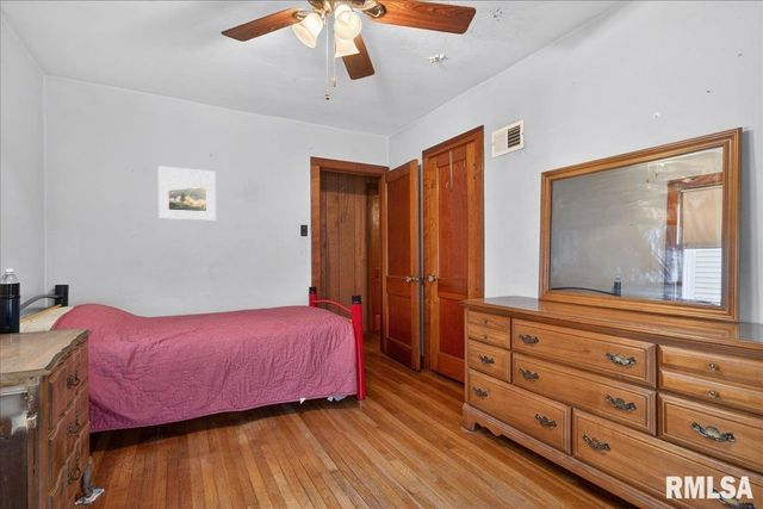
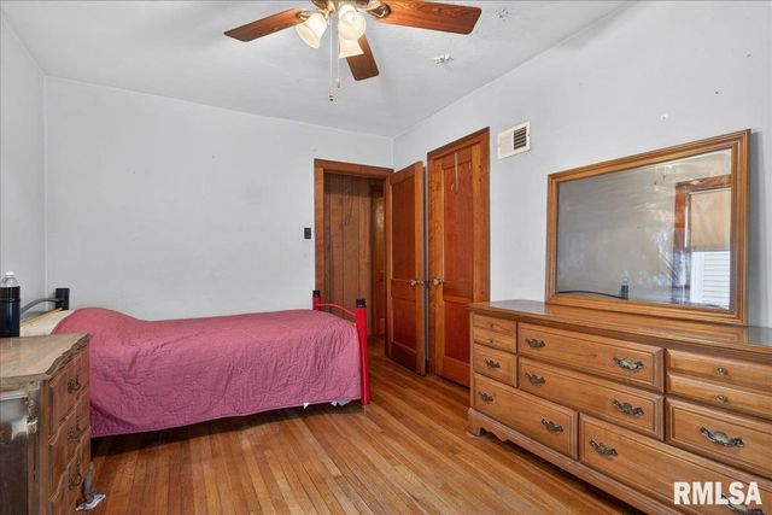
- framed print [157,165,217,221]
